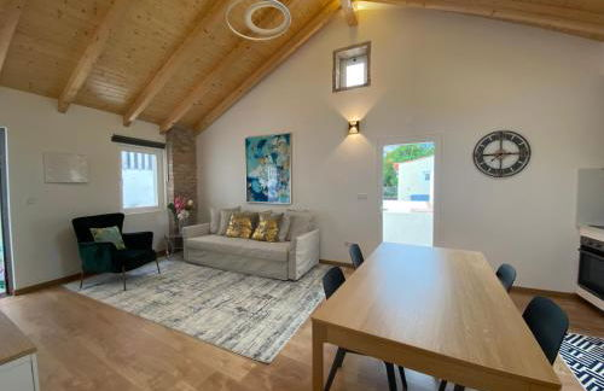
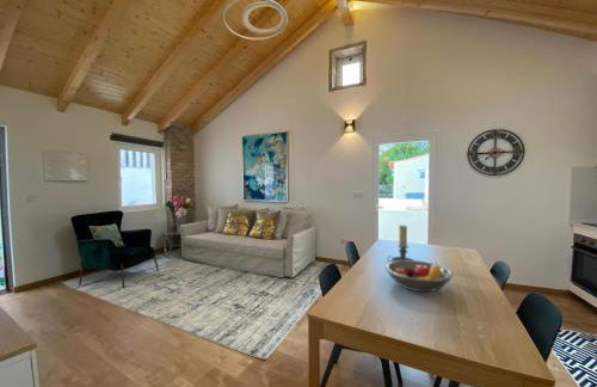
+ fruit bowl [384,259,454,293]
+ candle holder [387,223,414,263]
